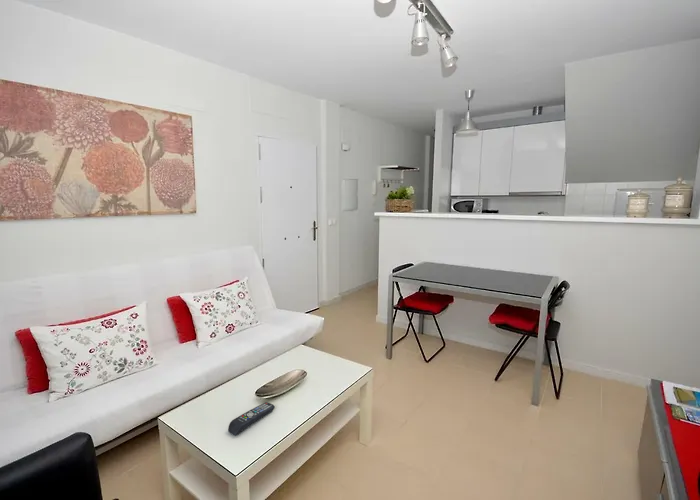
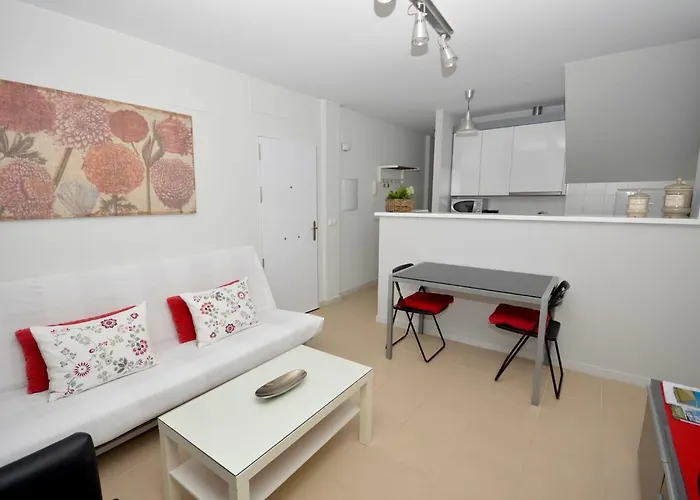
- remote control [227,401,276,436]
